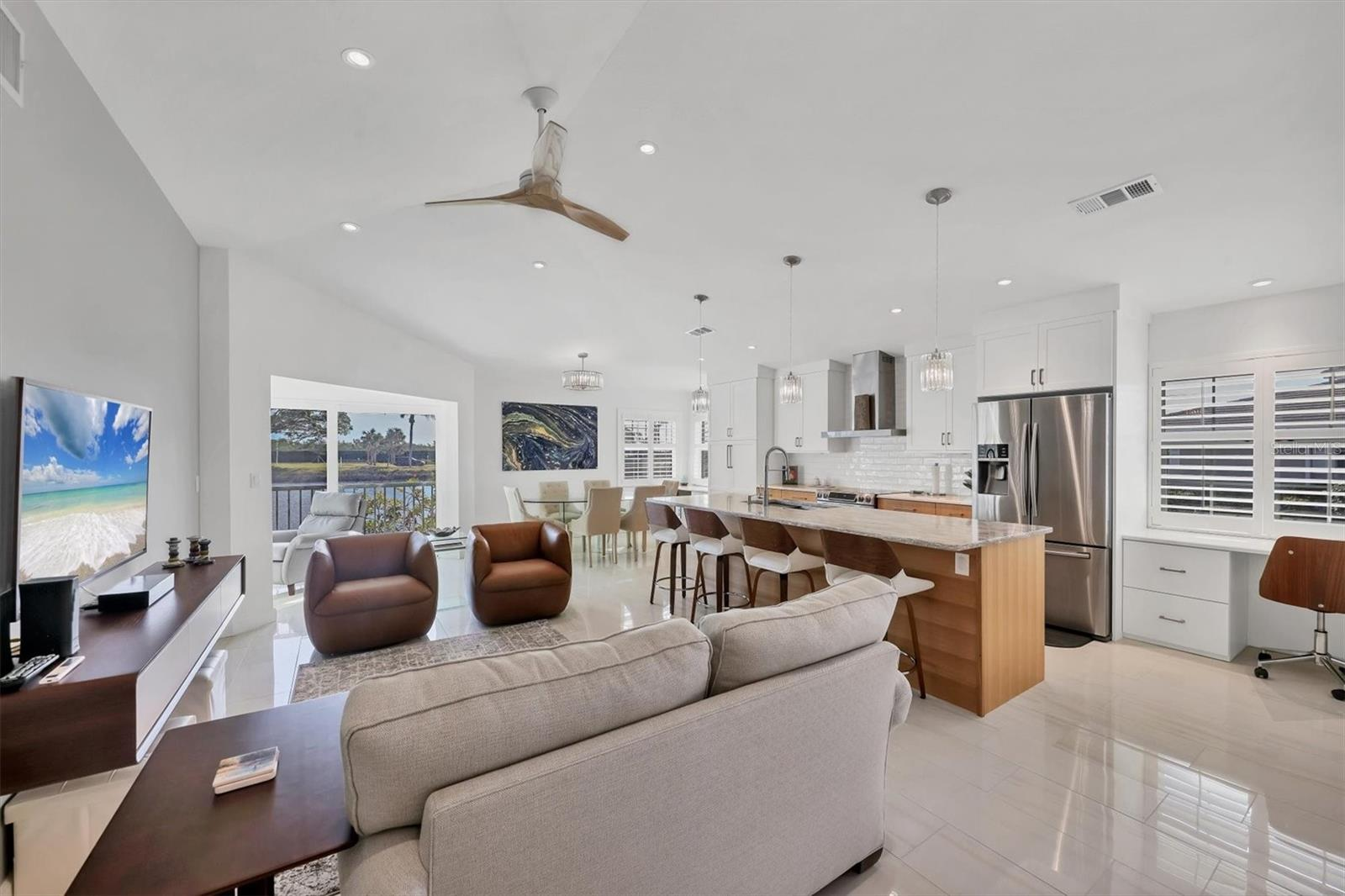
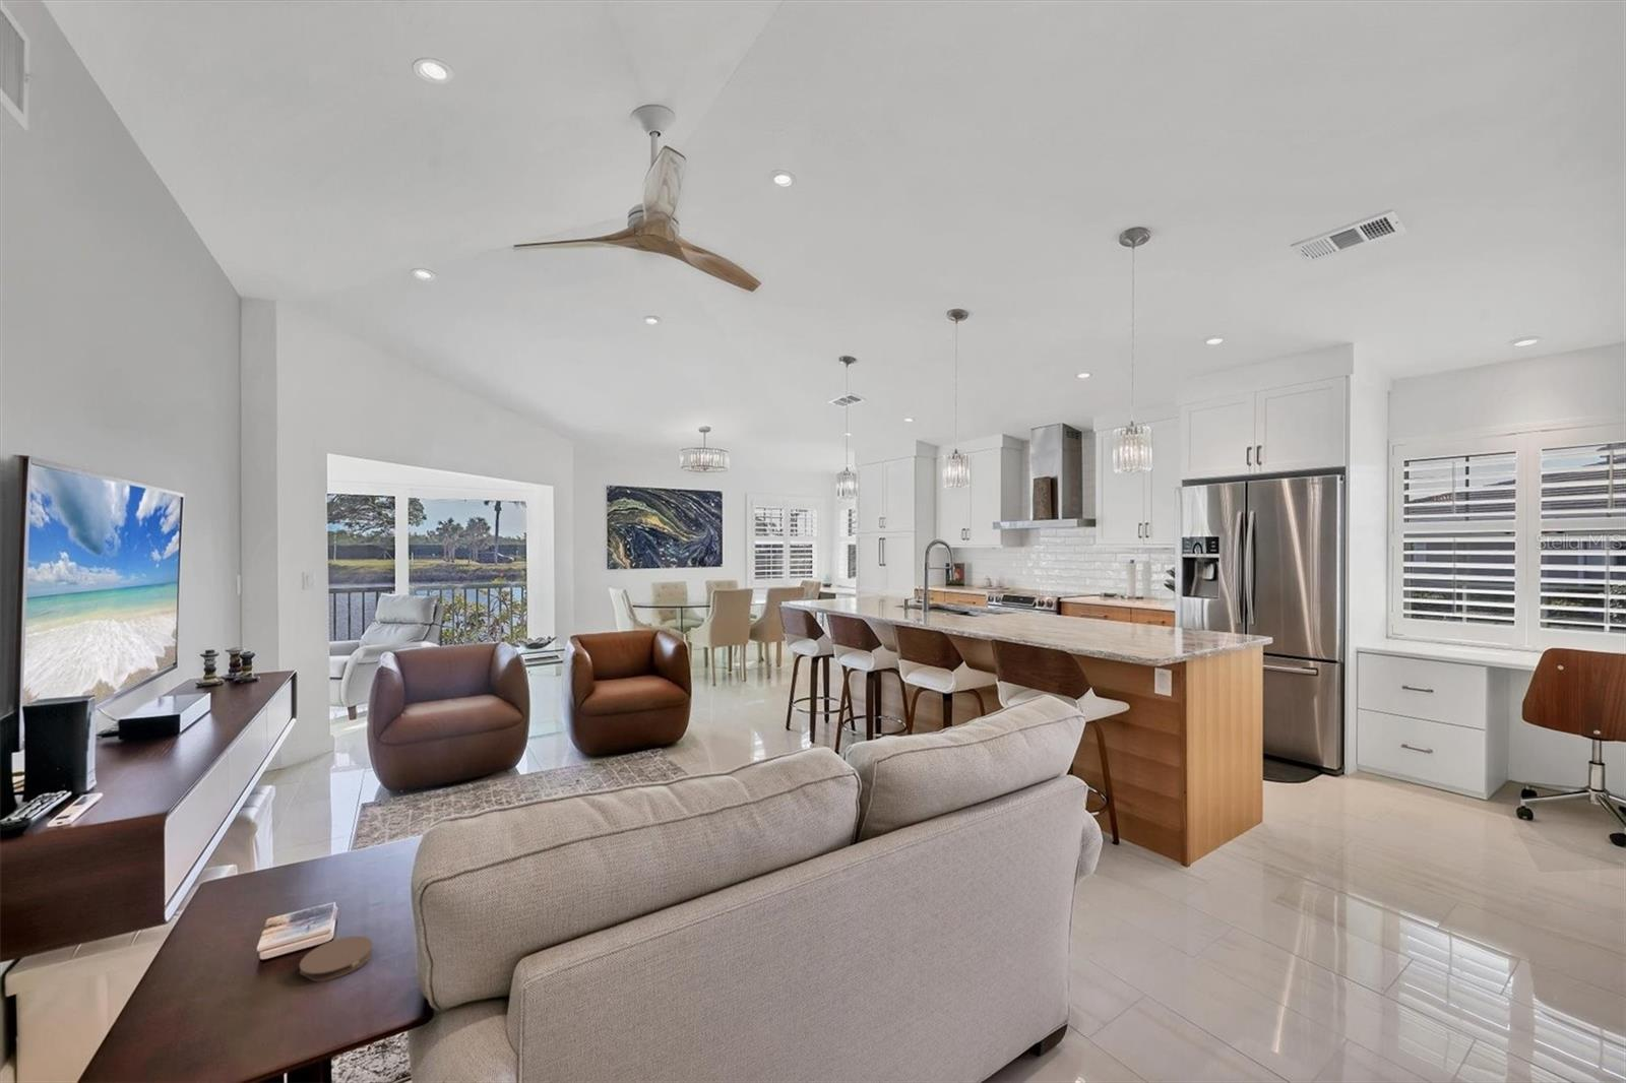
+ coaster [297,934,374,983]
